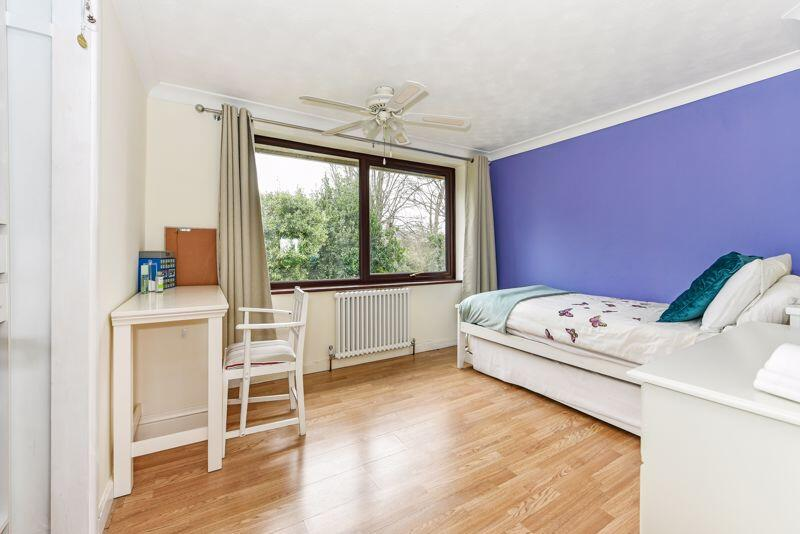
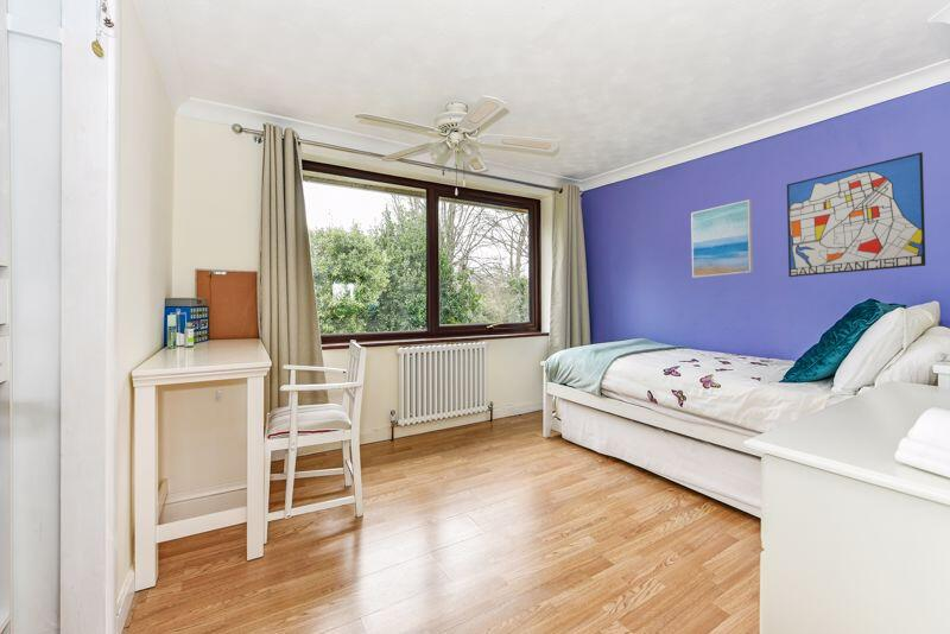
+ wall art [786,151,926,278]
+ wall art [690,198,754,279]
